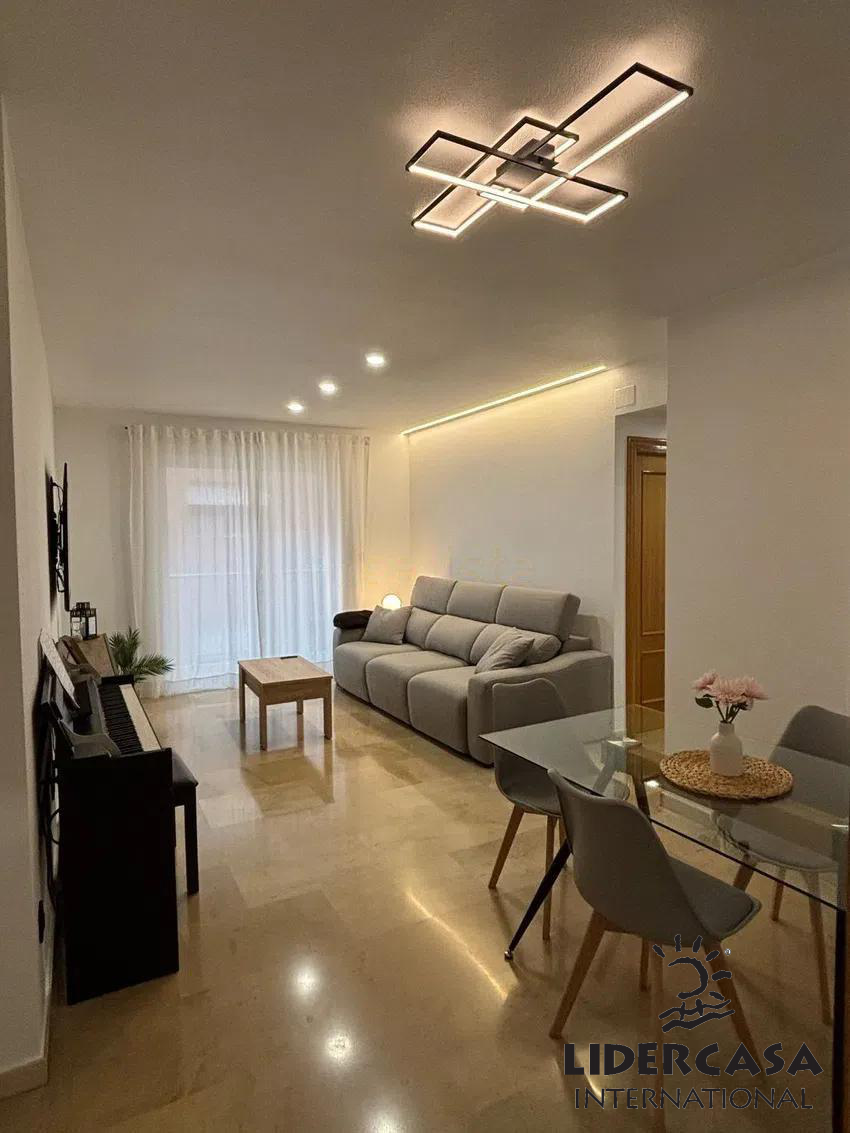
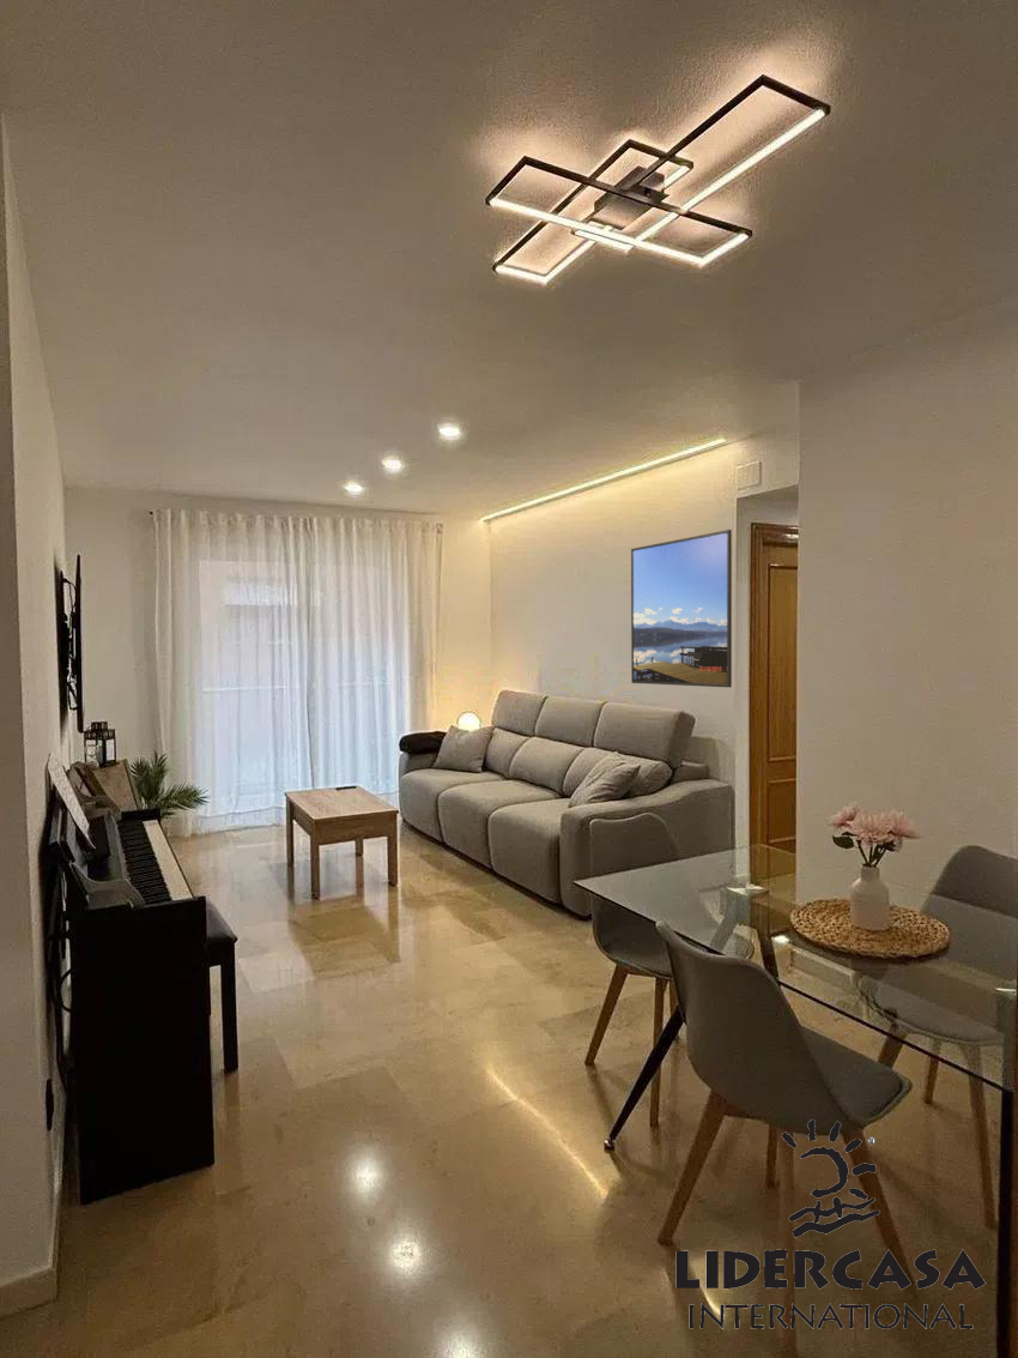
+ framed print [630,529,733,688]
